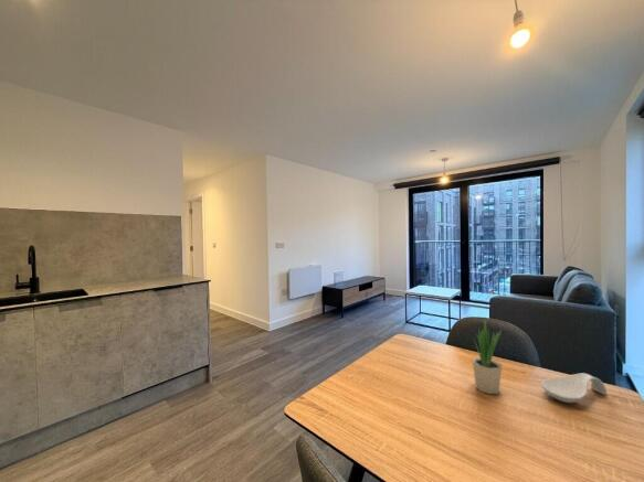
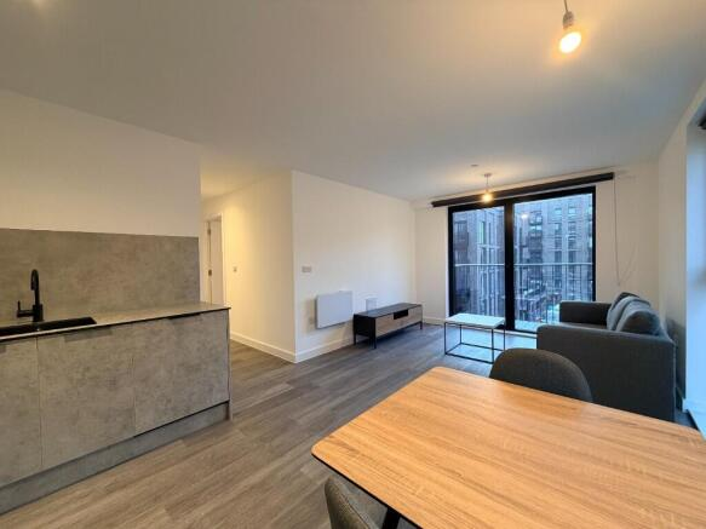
- spoon rest [540,372,608,404]
- potted plant [472,317,503,395]
